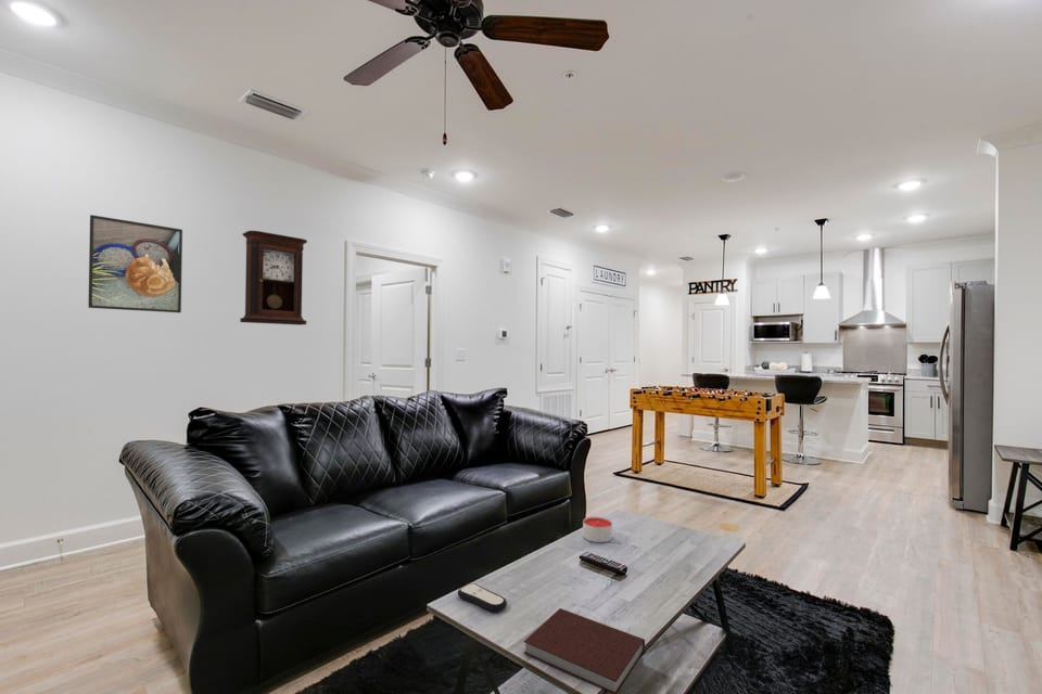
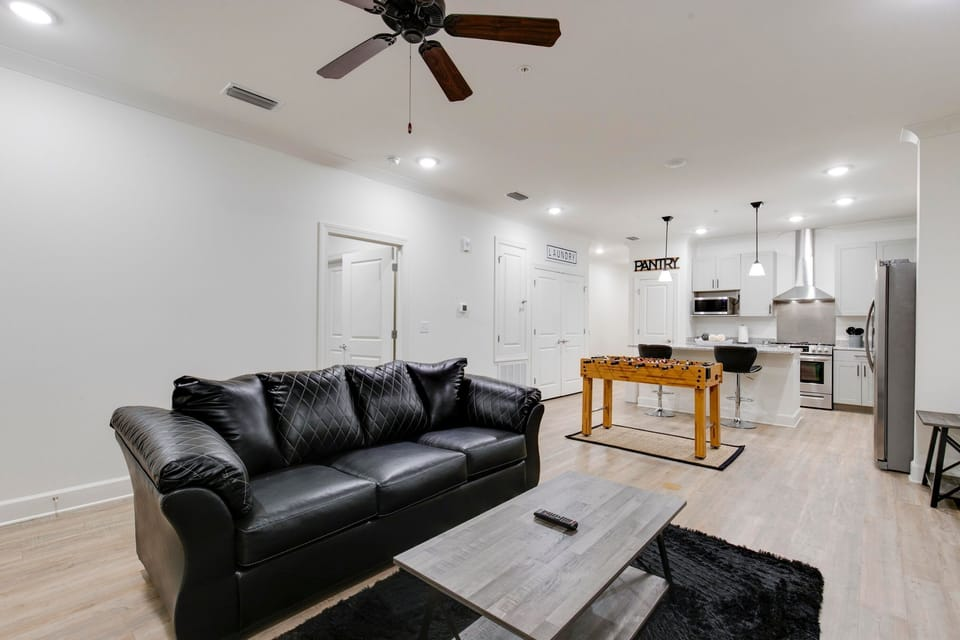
- candle [582,516,613,543]
- remote control [457,582,508,613]
- pendulum clock [239,230,308,326]
- notebook [522,607,646,694]
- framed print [87,214,183,313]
